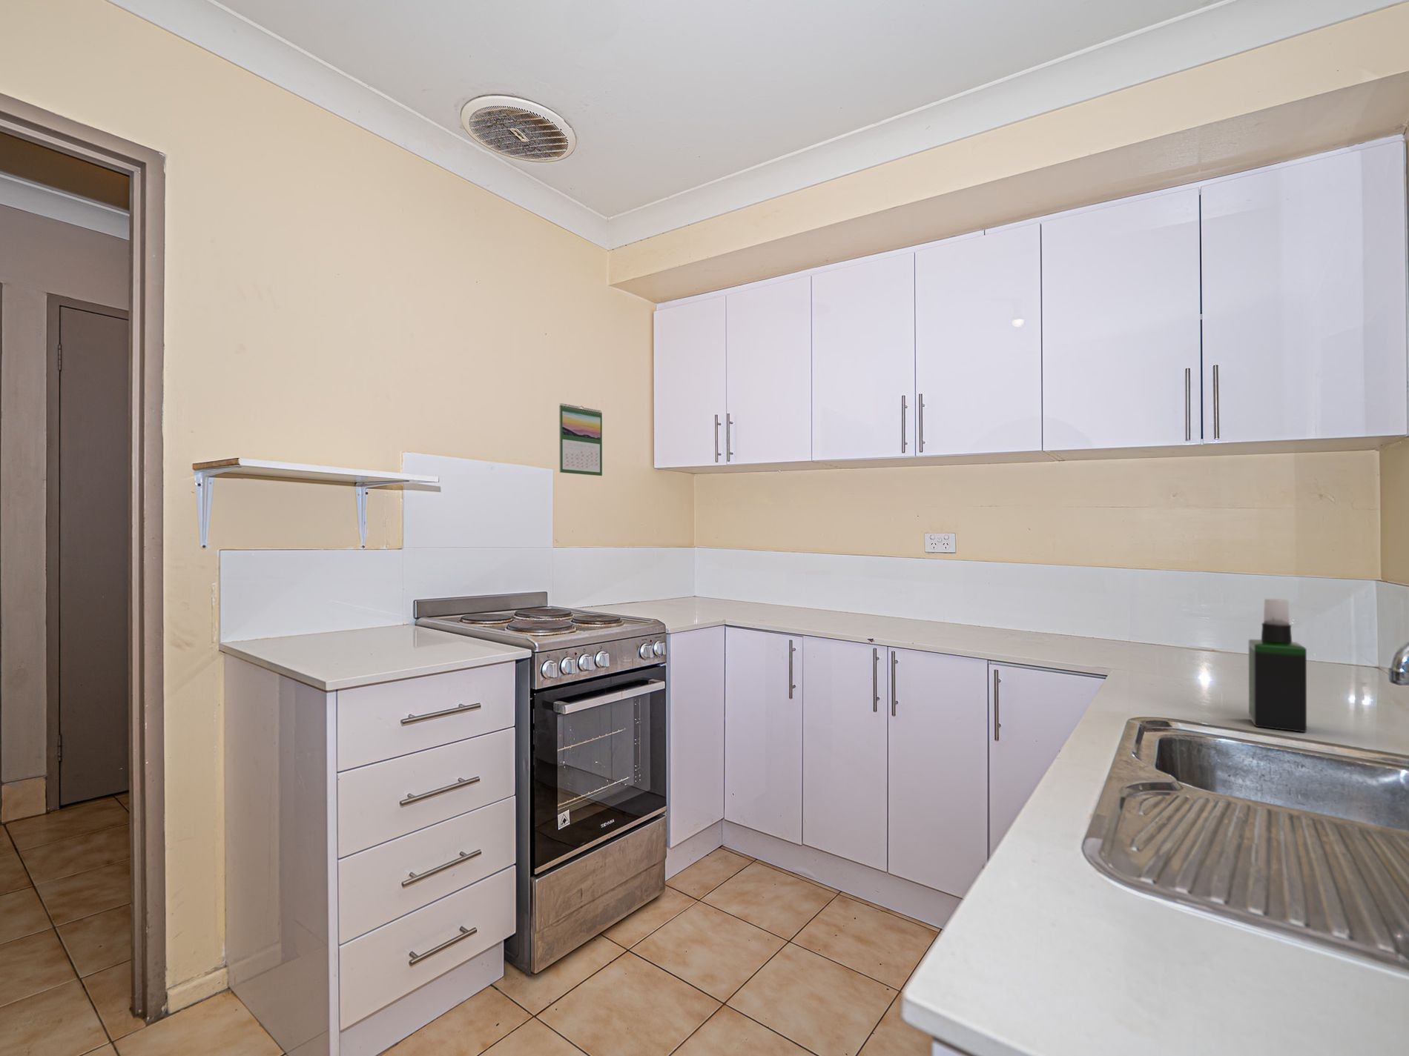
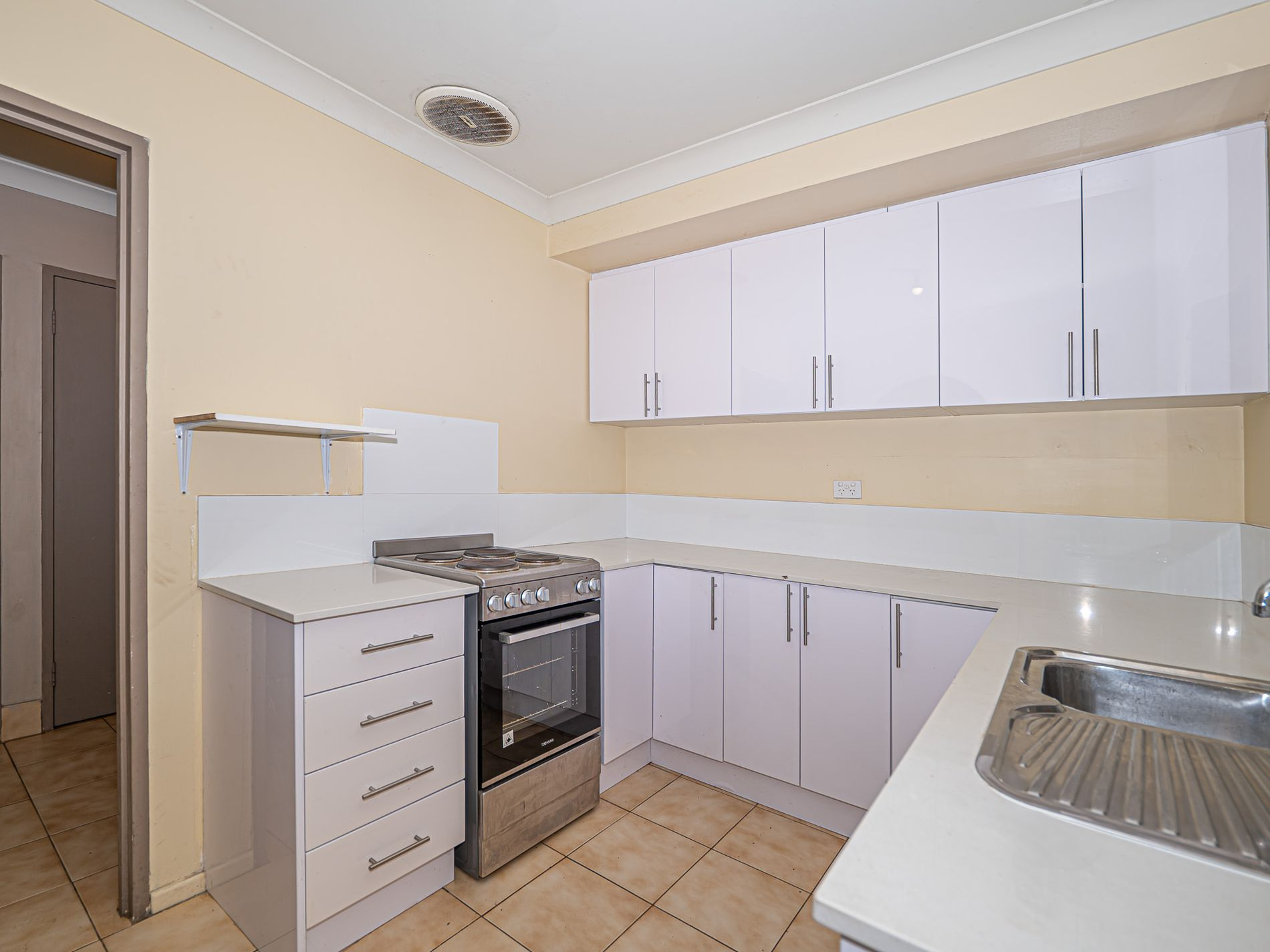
- calendar [558,403,602,477]
- spray bottle [1248,598,1307,733]
